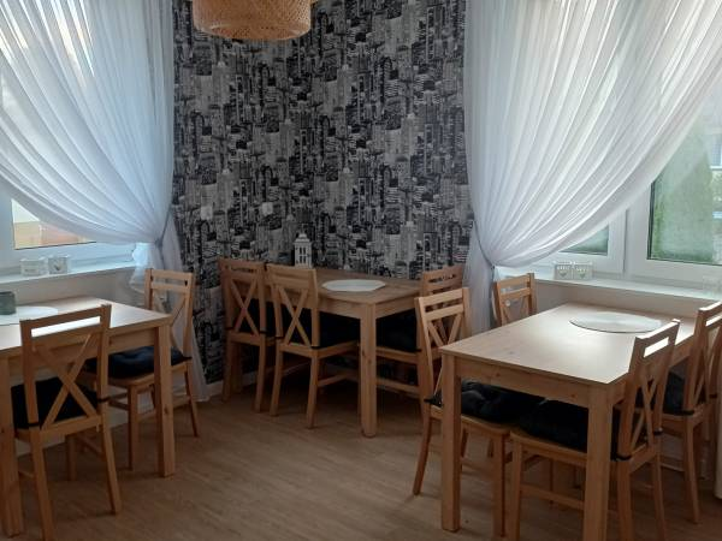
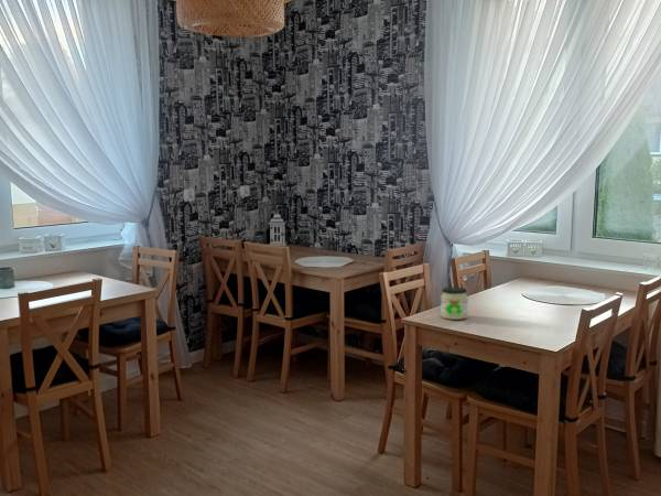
+ jar [440,287,469,321]
